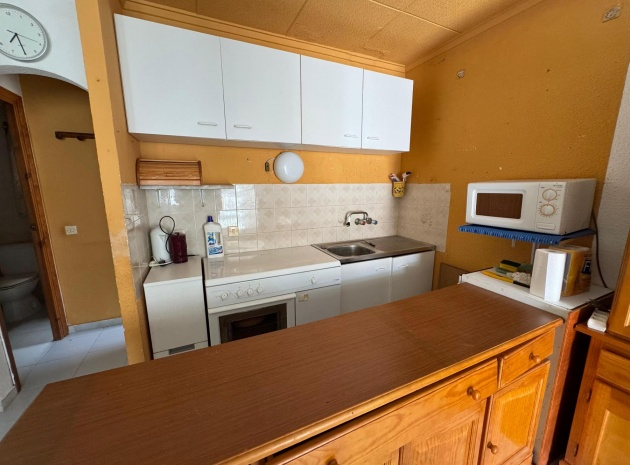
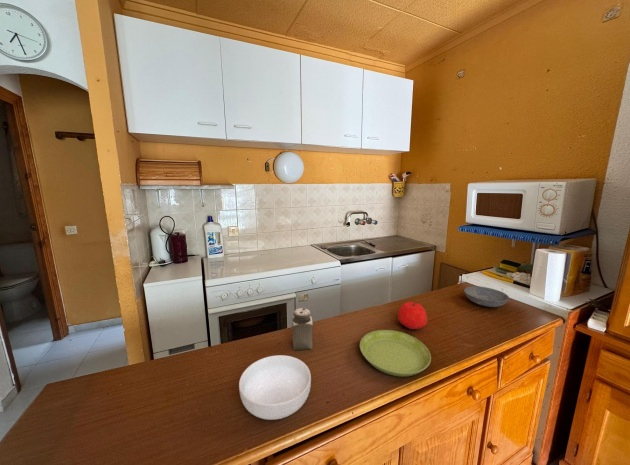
+ salt shaker [291,307,314,351]
+ cereal bowl [238,354,312,421]
+ bowl [463,285,510,308]
+ saucer [359,329,432,377]
+ apple [397,301,428,330]
